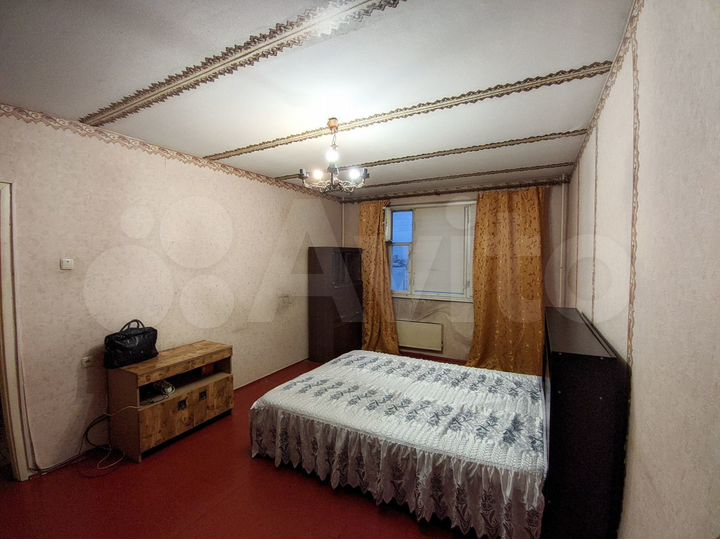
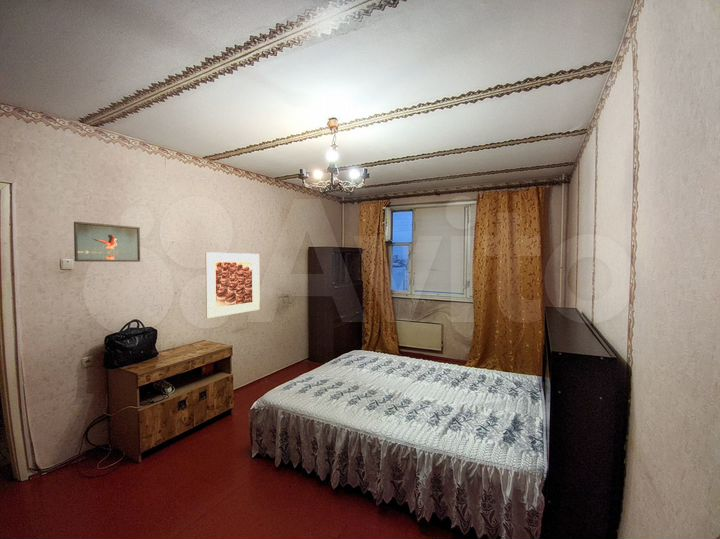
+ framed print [73,221,141,263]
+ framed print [204,251,261,319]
